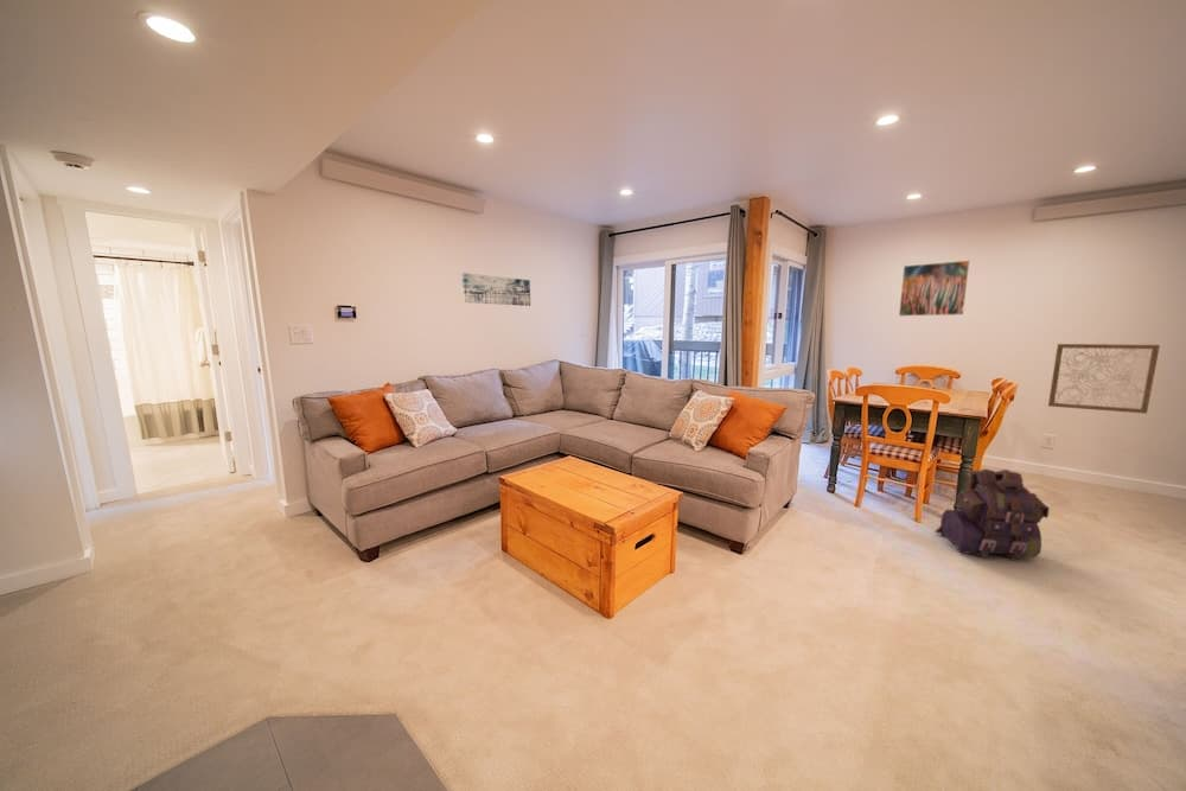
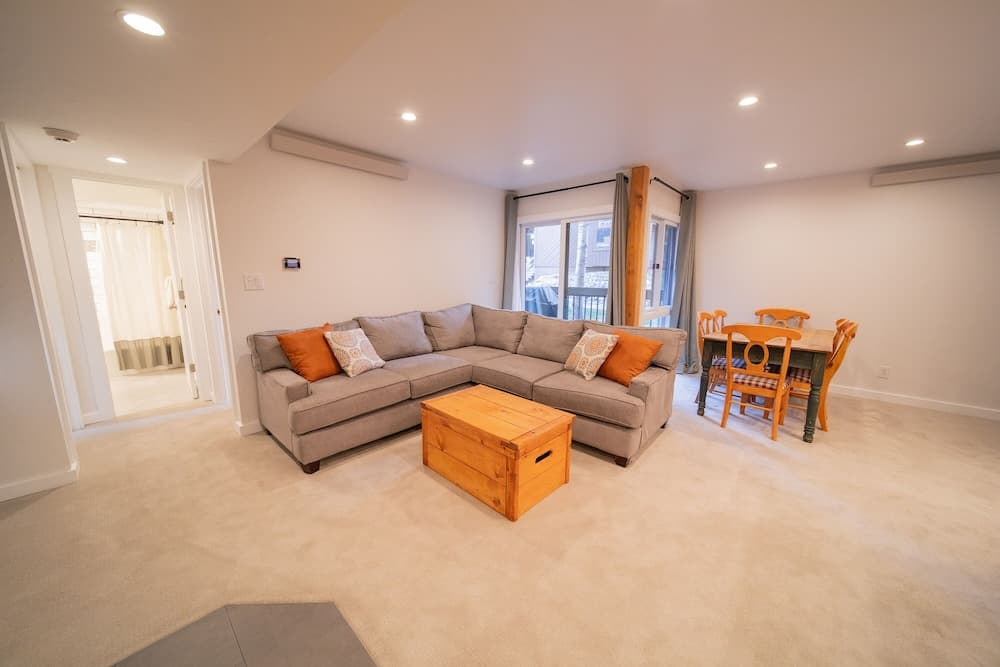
- backpack [935,467,1051,561]
- wall art [460,272,531,307]
- wall art [1047,342,1161,415]
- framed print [898,260,970,318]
